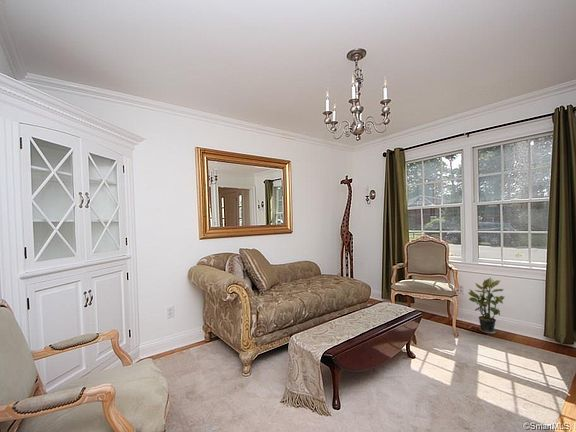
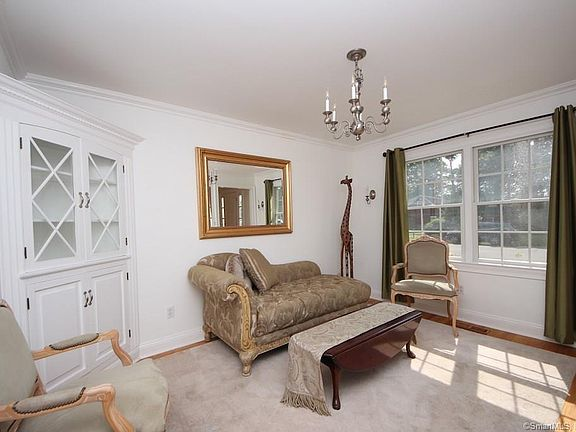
- potted plant [467,276,506,335]
